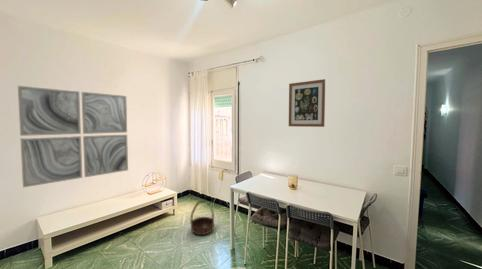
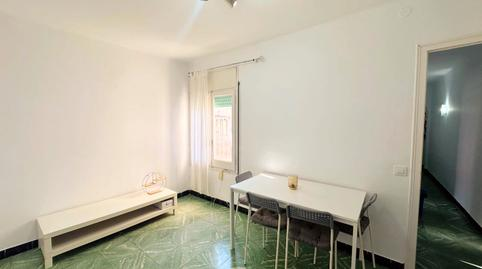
- wall art [17,85,129,188]
- wall art [288,78,326,128]
- basket [190,199,215,236]
